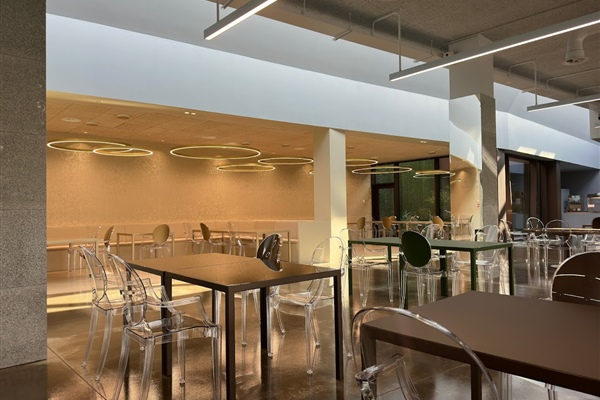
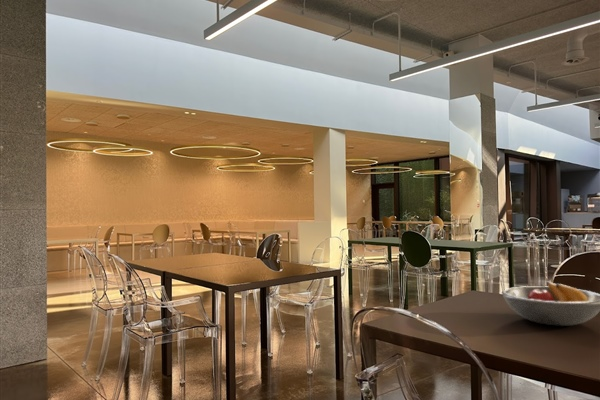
+ fruit bowl [500,281,600,327]
